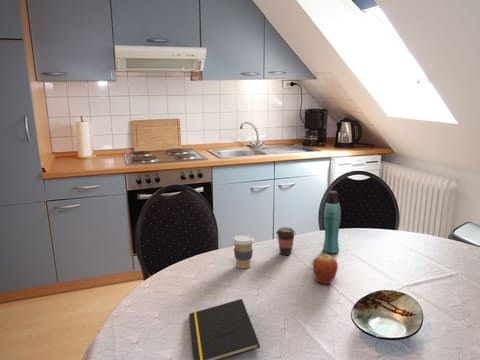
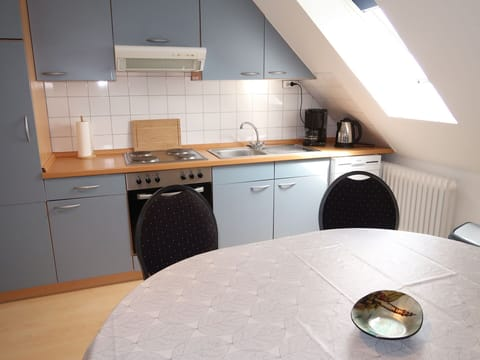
- coffee cup [275,226,297,256]
- coffee cup [232,234,255,270]
- bottle [322,190,342,254]
- notepad [188,298,261,360]
- fruit [312,253,339,285]
